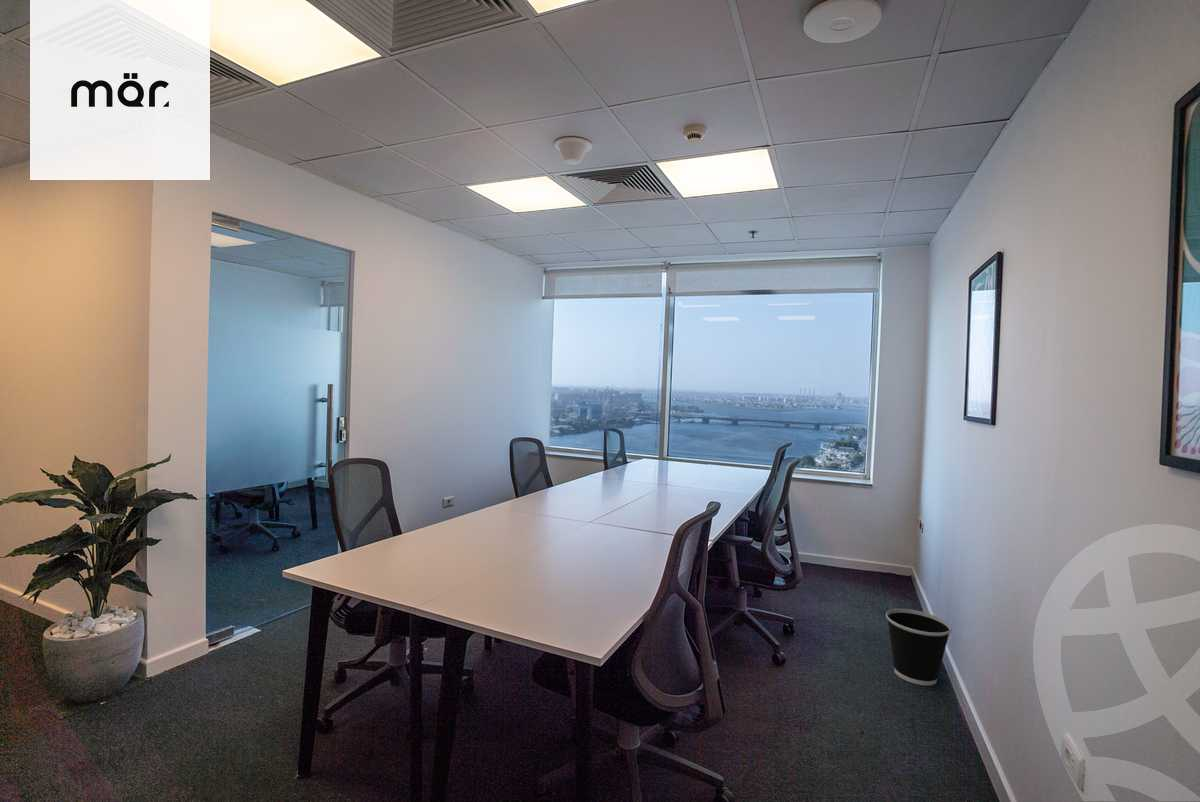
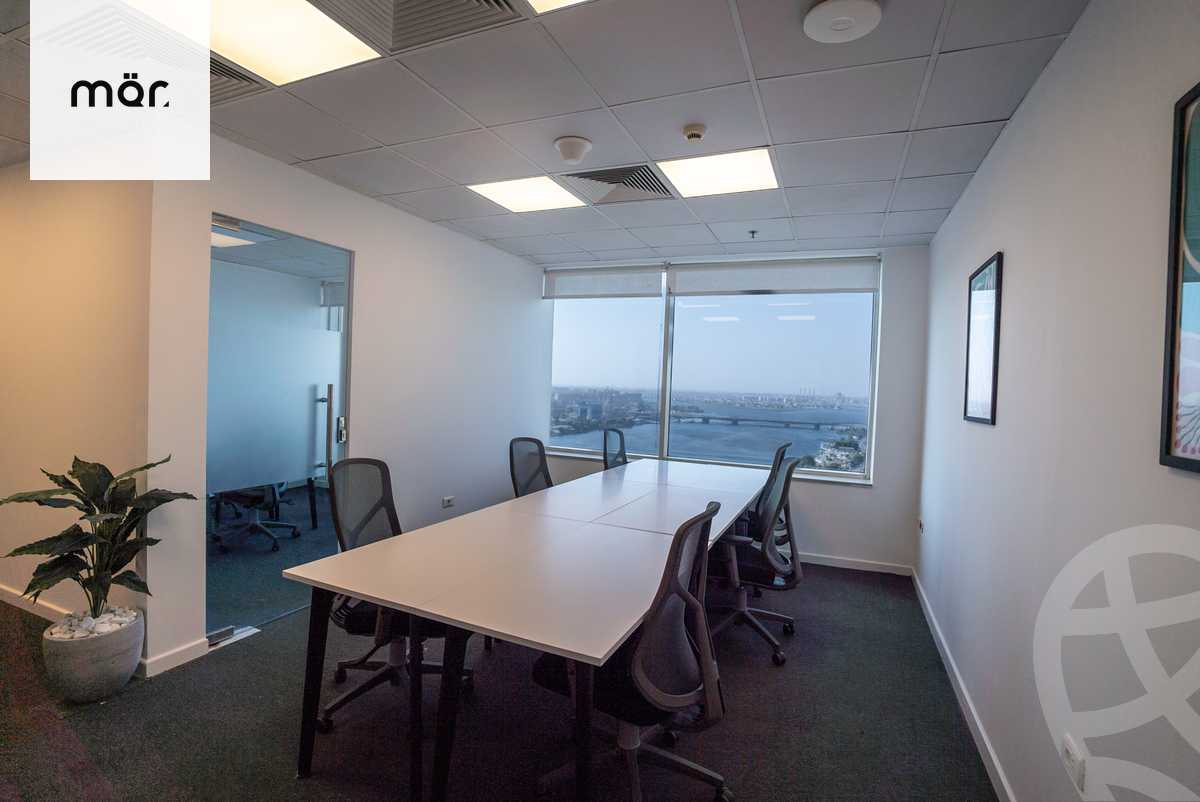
- wastebasket [885,608,953,686]
